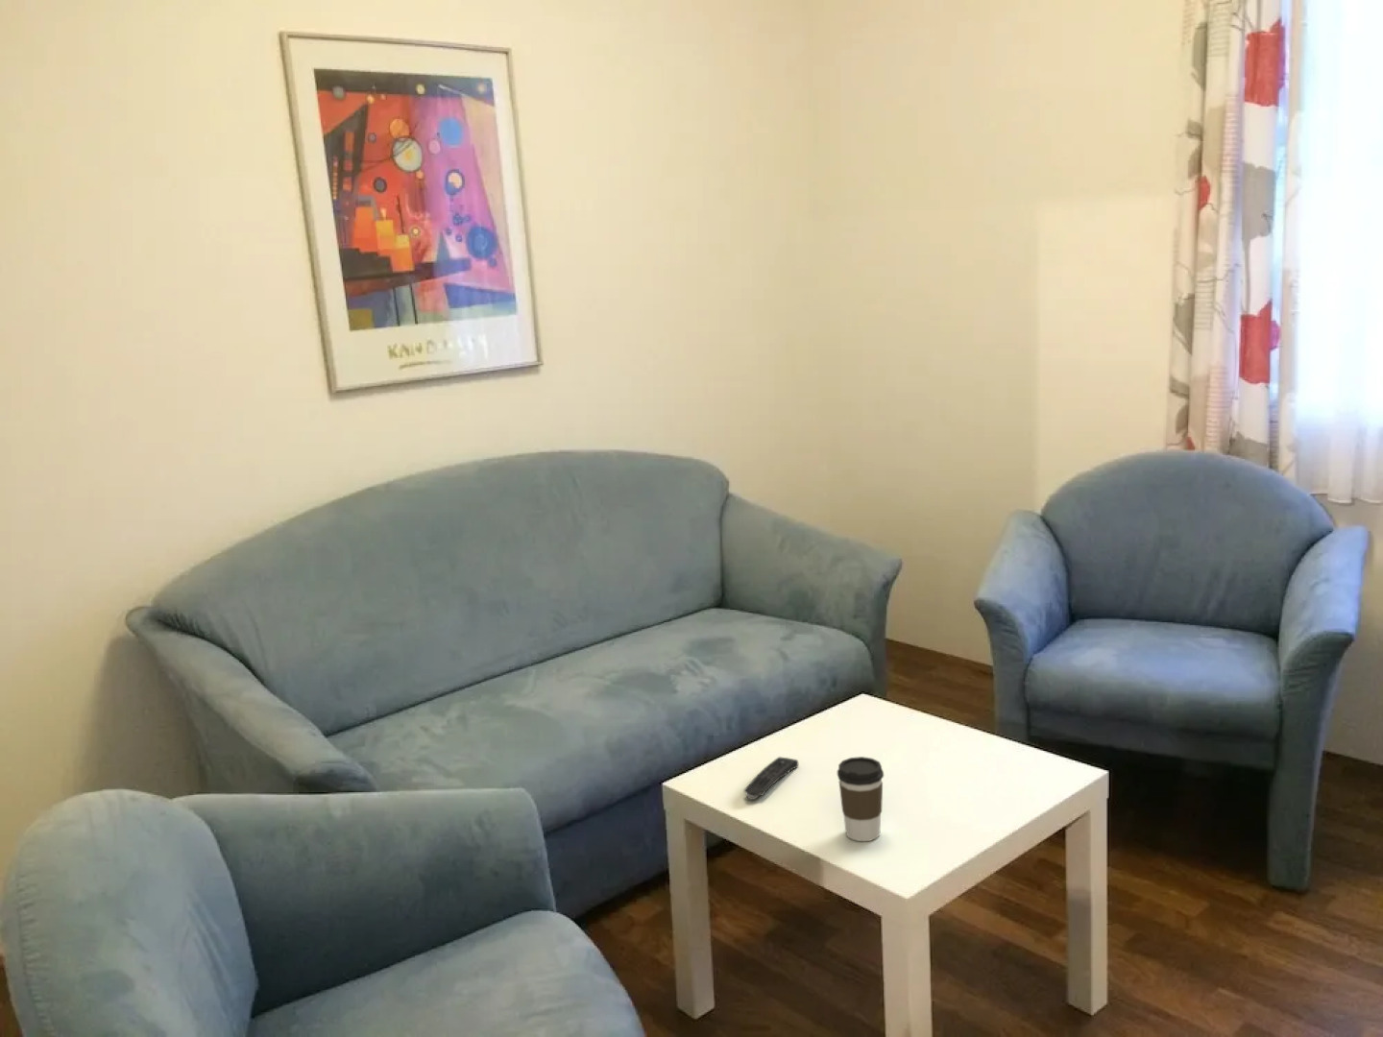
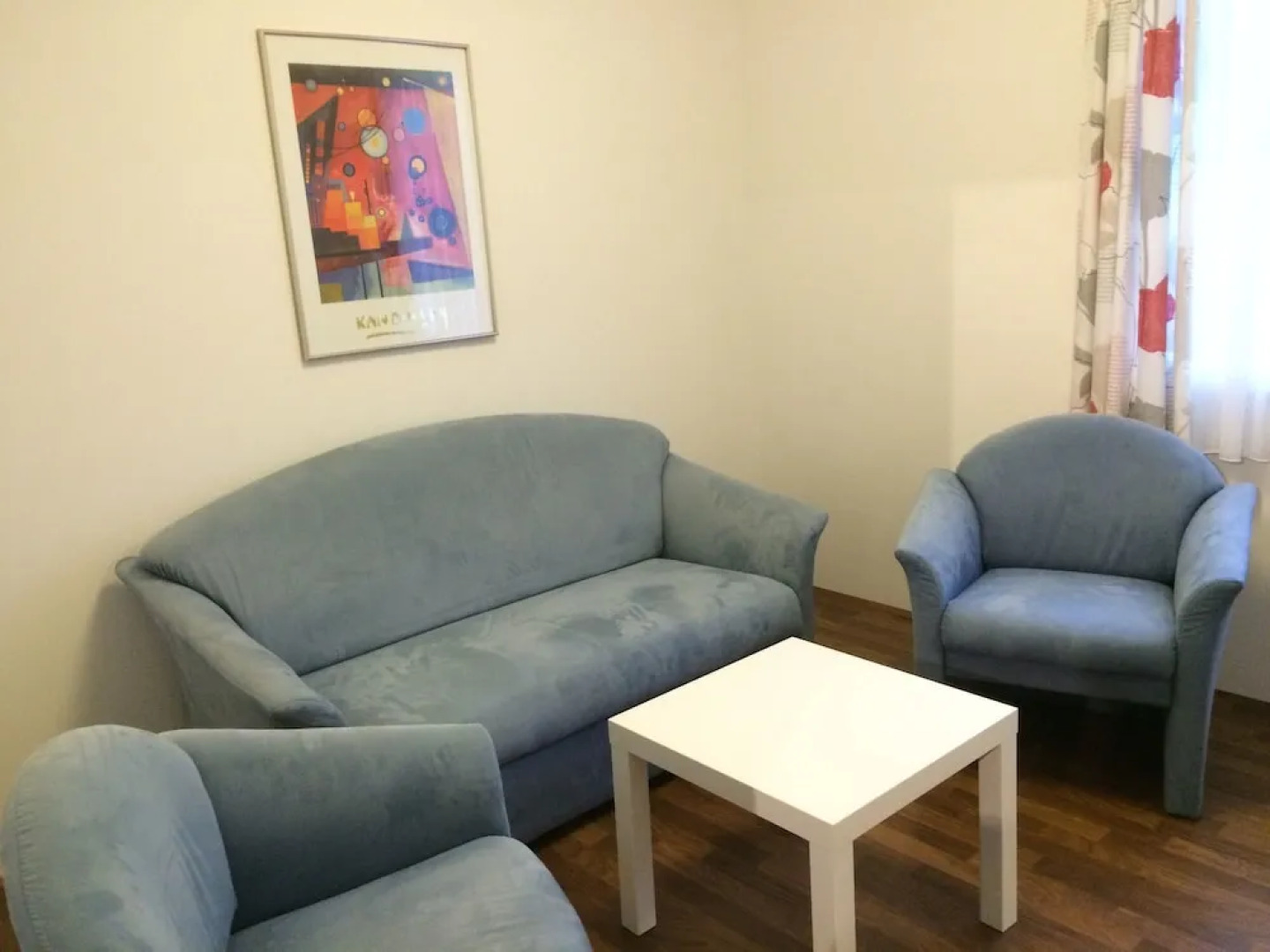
- remote control [744,756,799,801]
- coffee cup [836,756,884,842]
